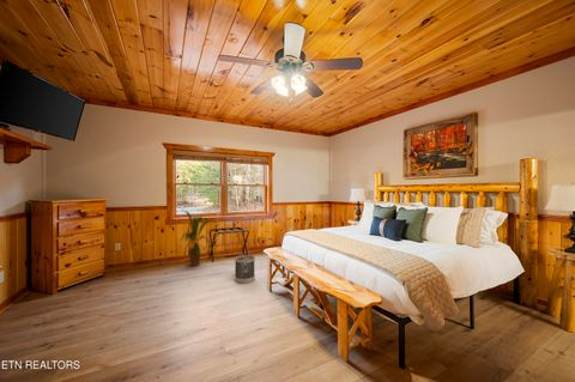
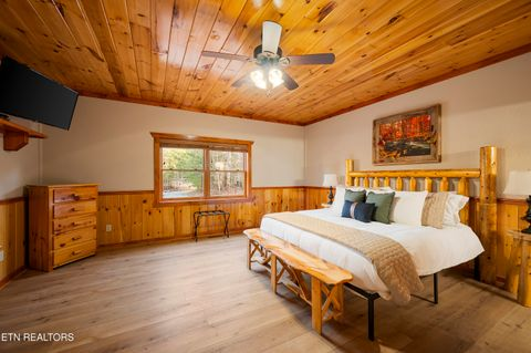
- wastebasket [234,254,256,285]
- house plant [178,210,217,267]
